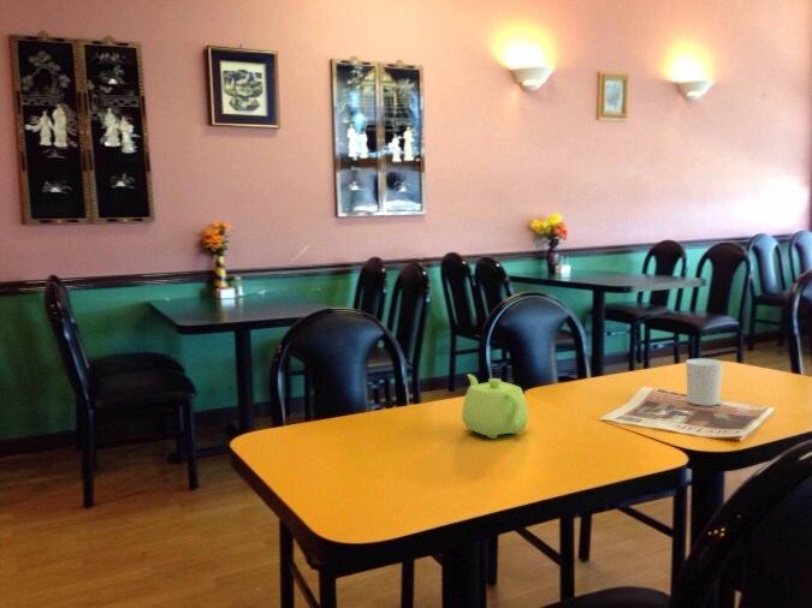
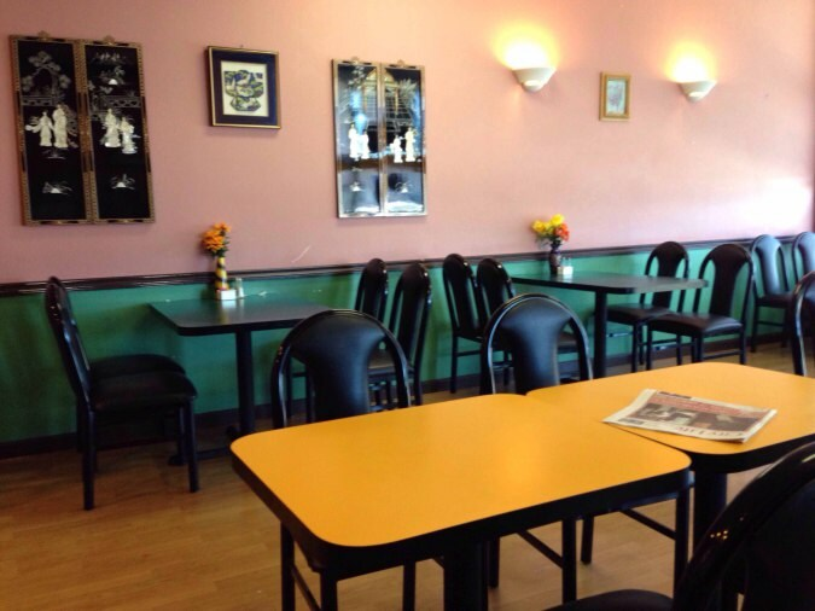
- teapot [461,372,529,440]
- cup [684,357,724,407]
